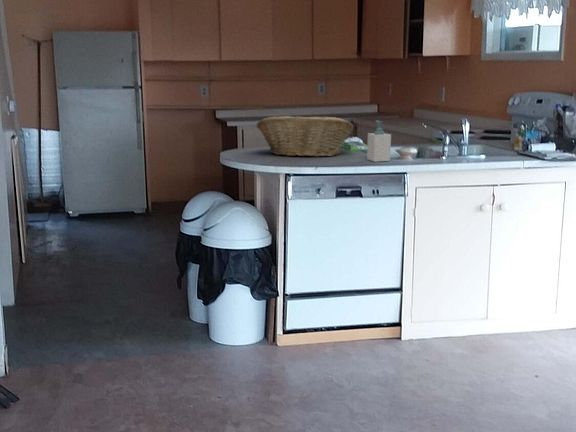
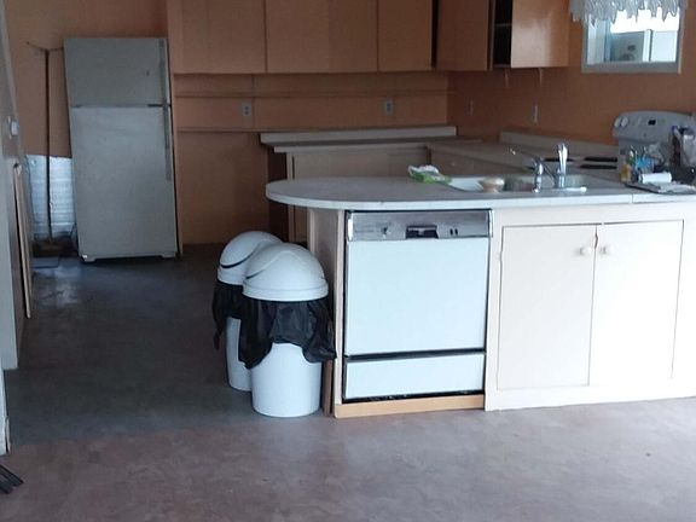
- fruit basket [255,115,354,158]
- soap bottle [366,120,392,163]
